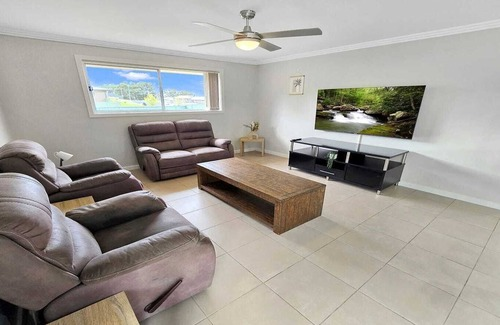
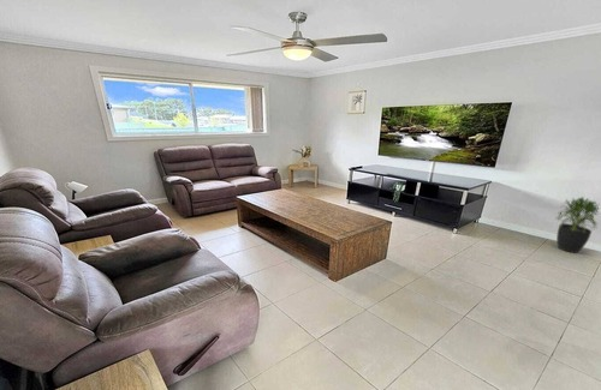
+ potted plant [554,196,601,254]
